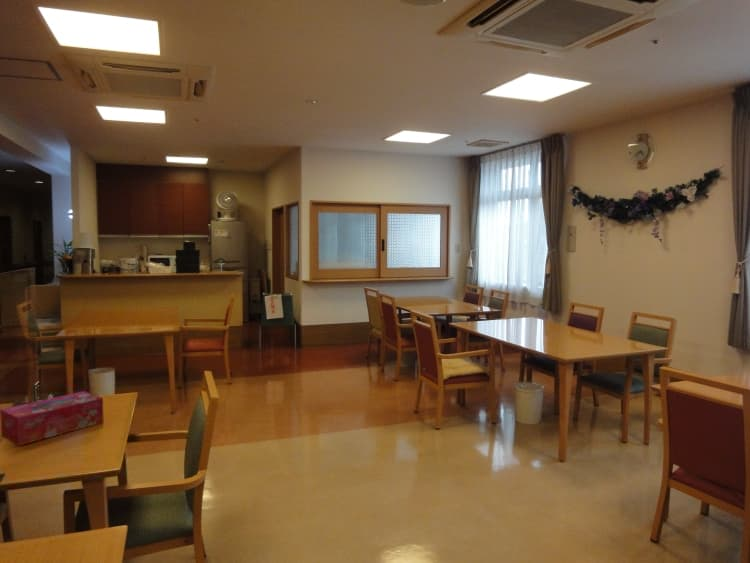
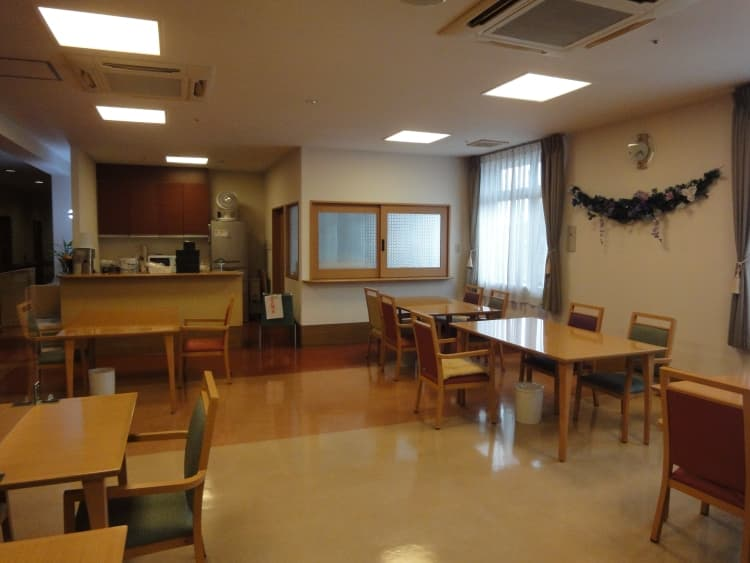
- tissue box [0,390,105,447]
